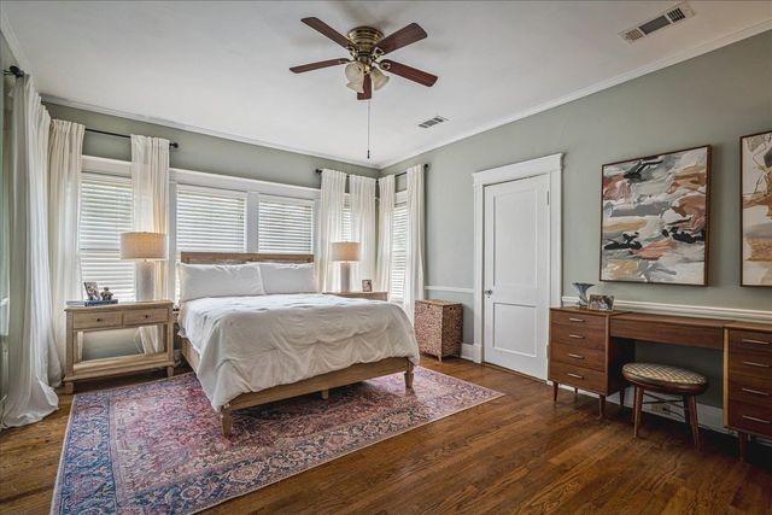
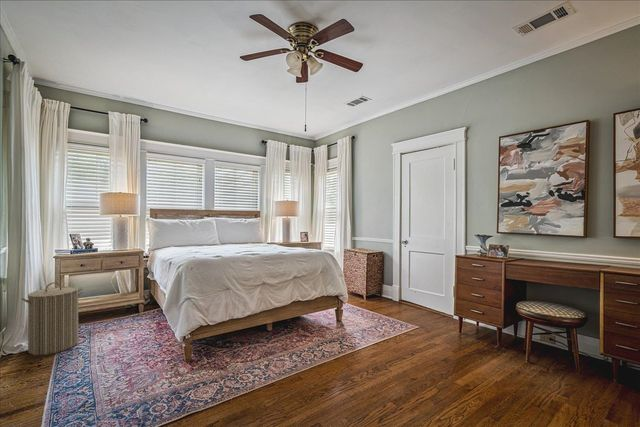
+ laundry hamper [21,281,84,356]
